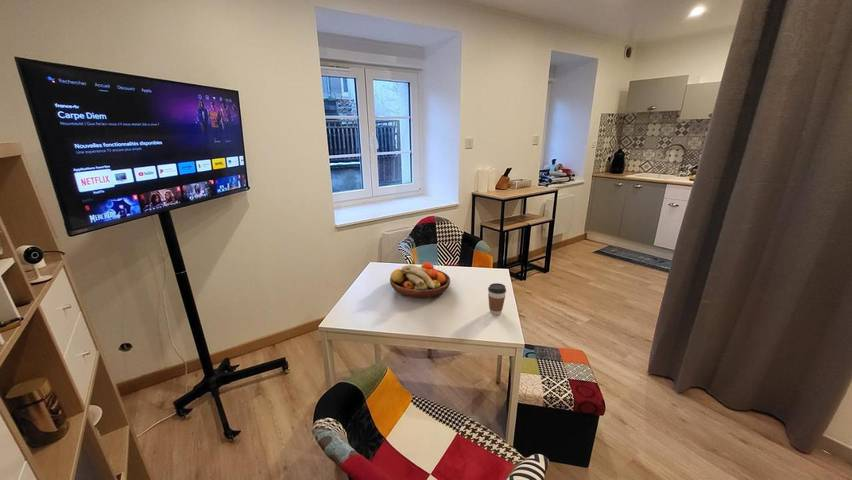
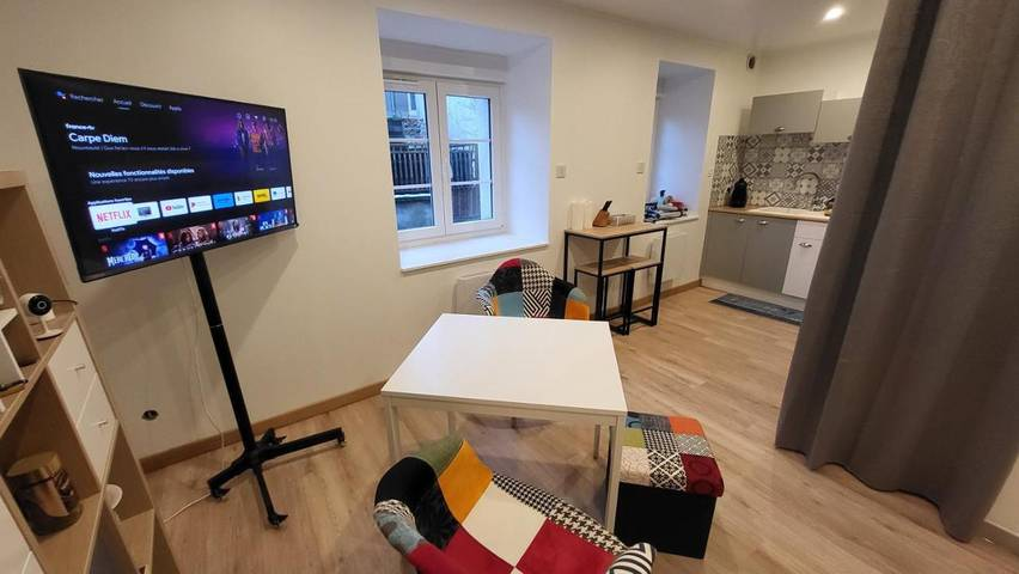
- coffee cup [487,282,507,316]
- fruit bowl [389,261,451,299]
